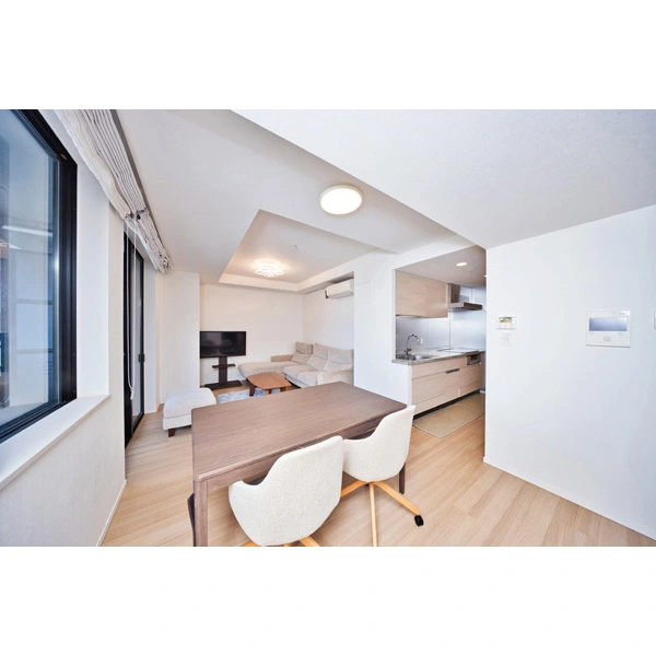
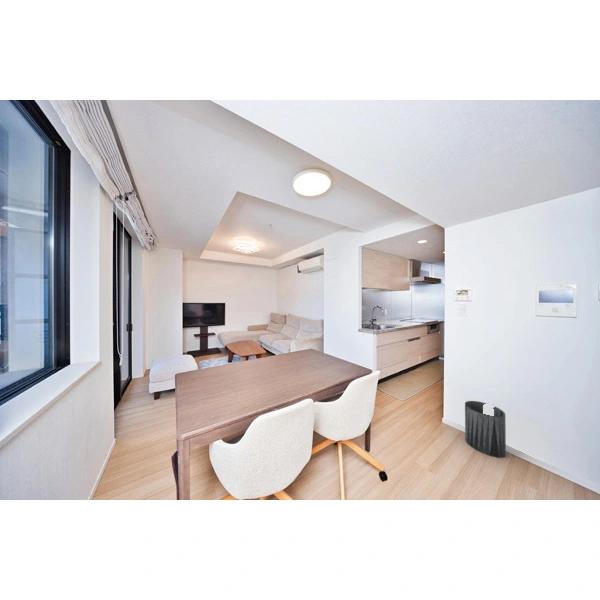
+ trash can [464,400,507,459]
